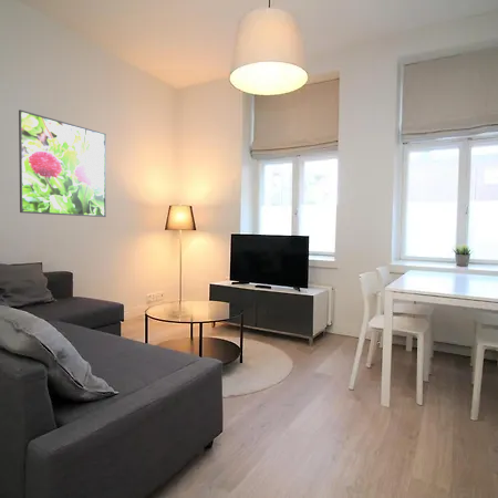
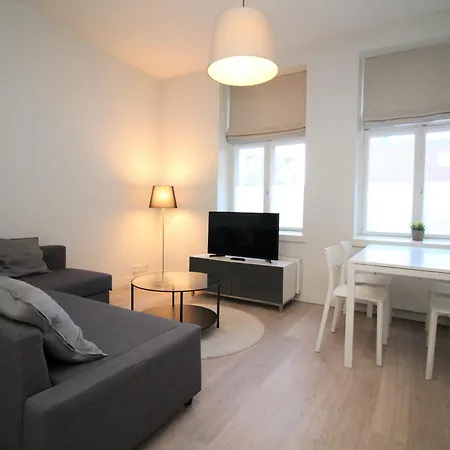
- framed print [18,108,107,218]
